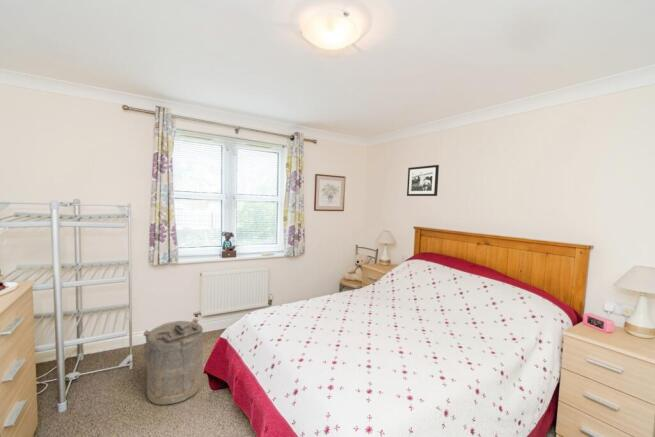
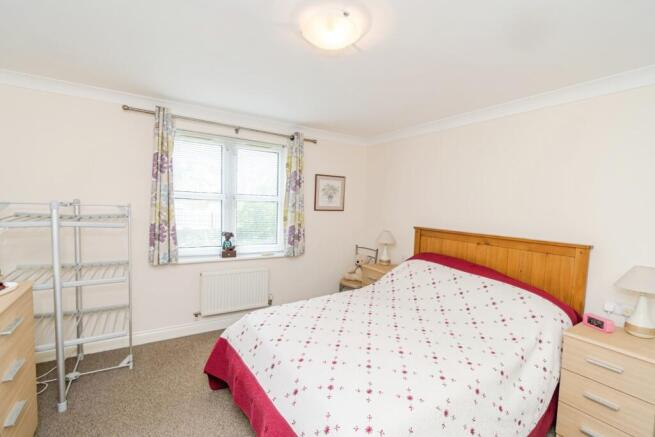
- laundry hamper [140,318,204,406]
- picture frame [406,164,440,197]
